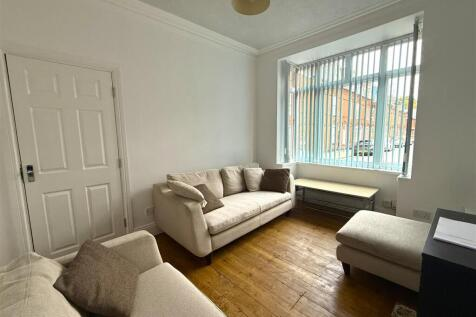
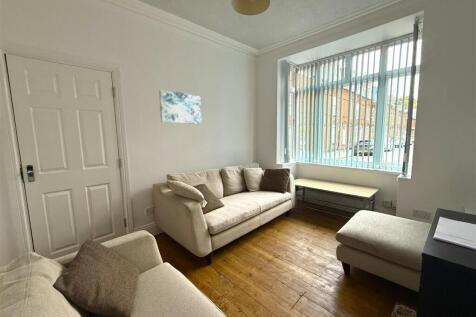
+ wall art [158,89,203,125]
